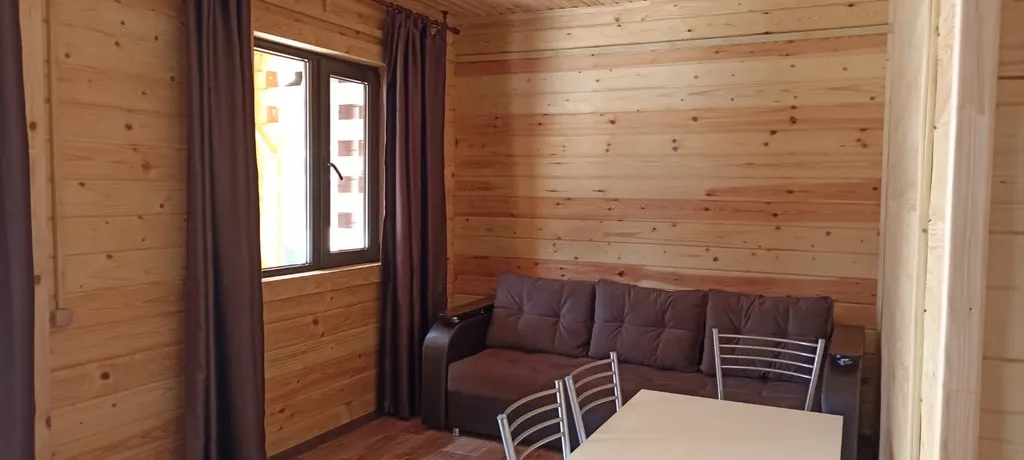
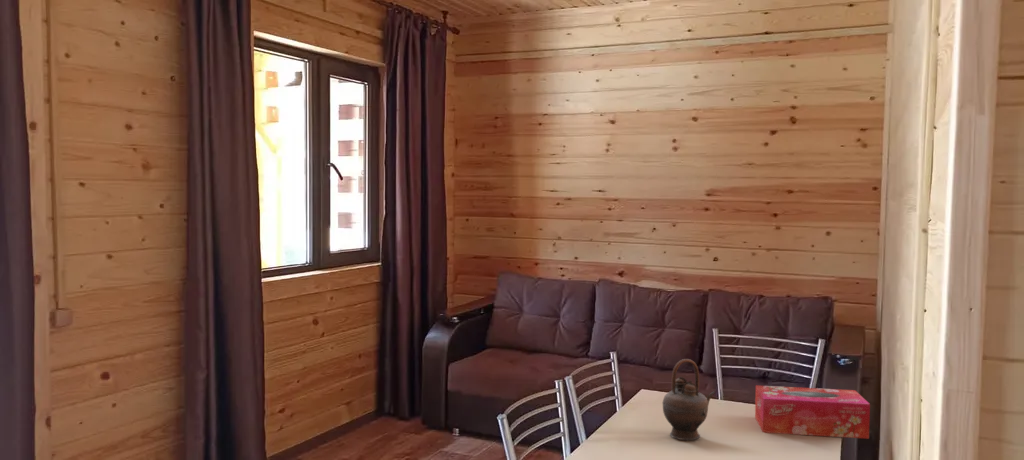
+ tissue box [754,385,871,440]
+ teapot [661,358,716,441]
